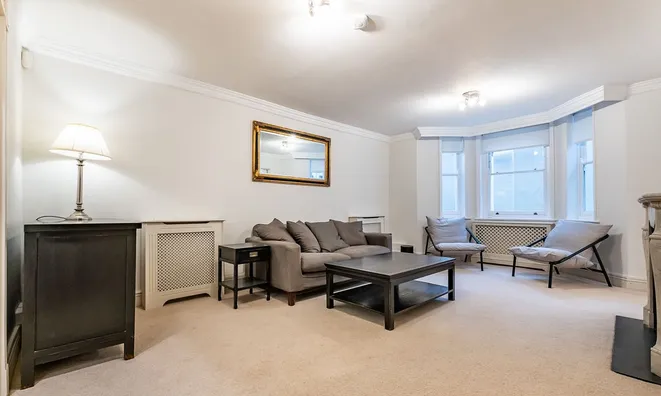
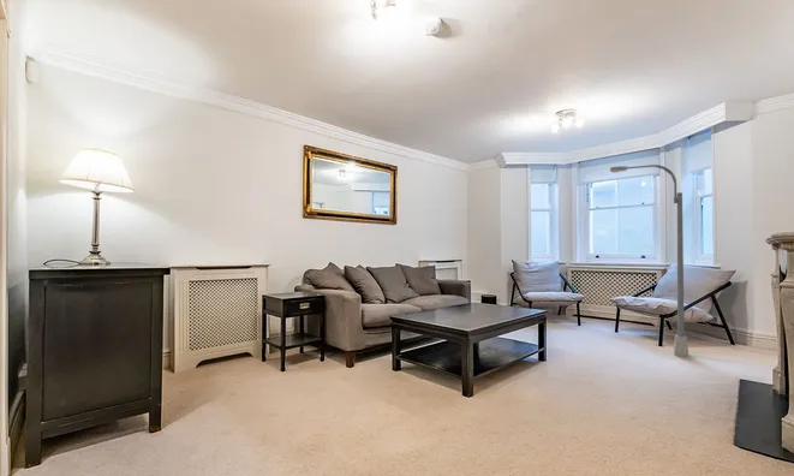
+ floor lamp [609,163,691,358]
